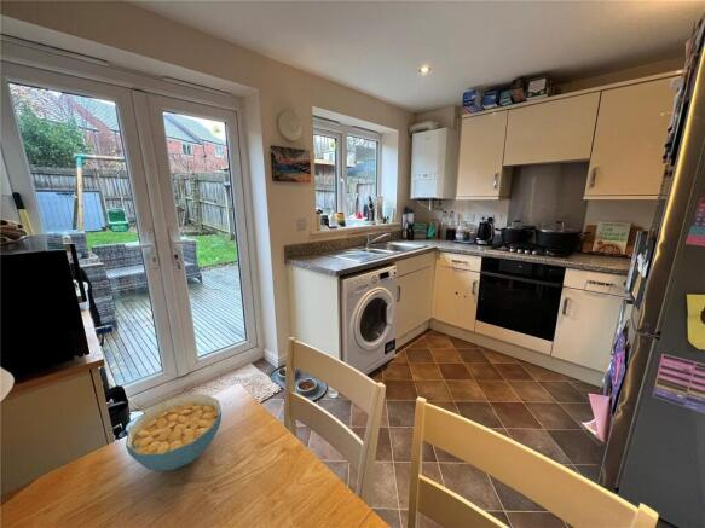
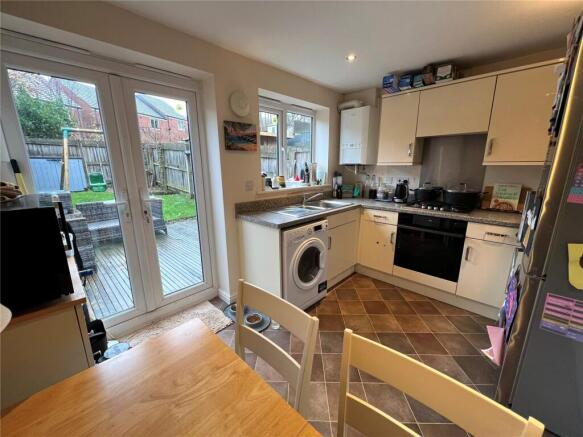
- cereal bowl [125,394,223,471]
